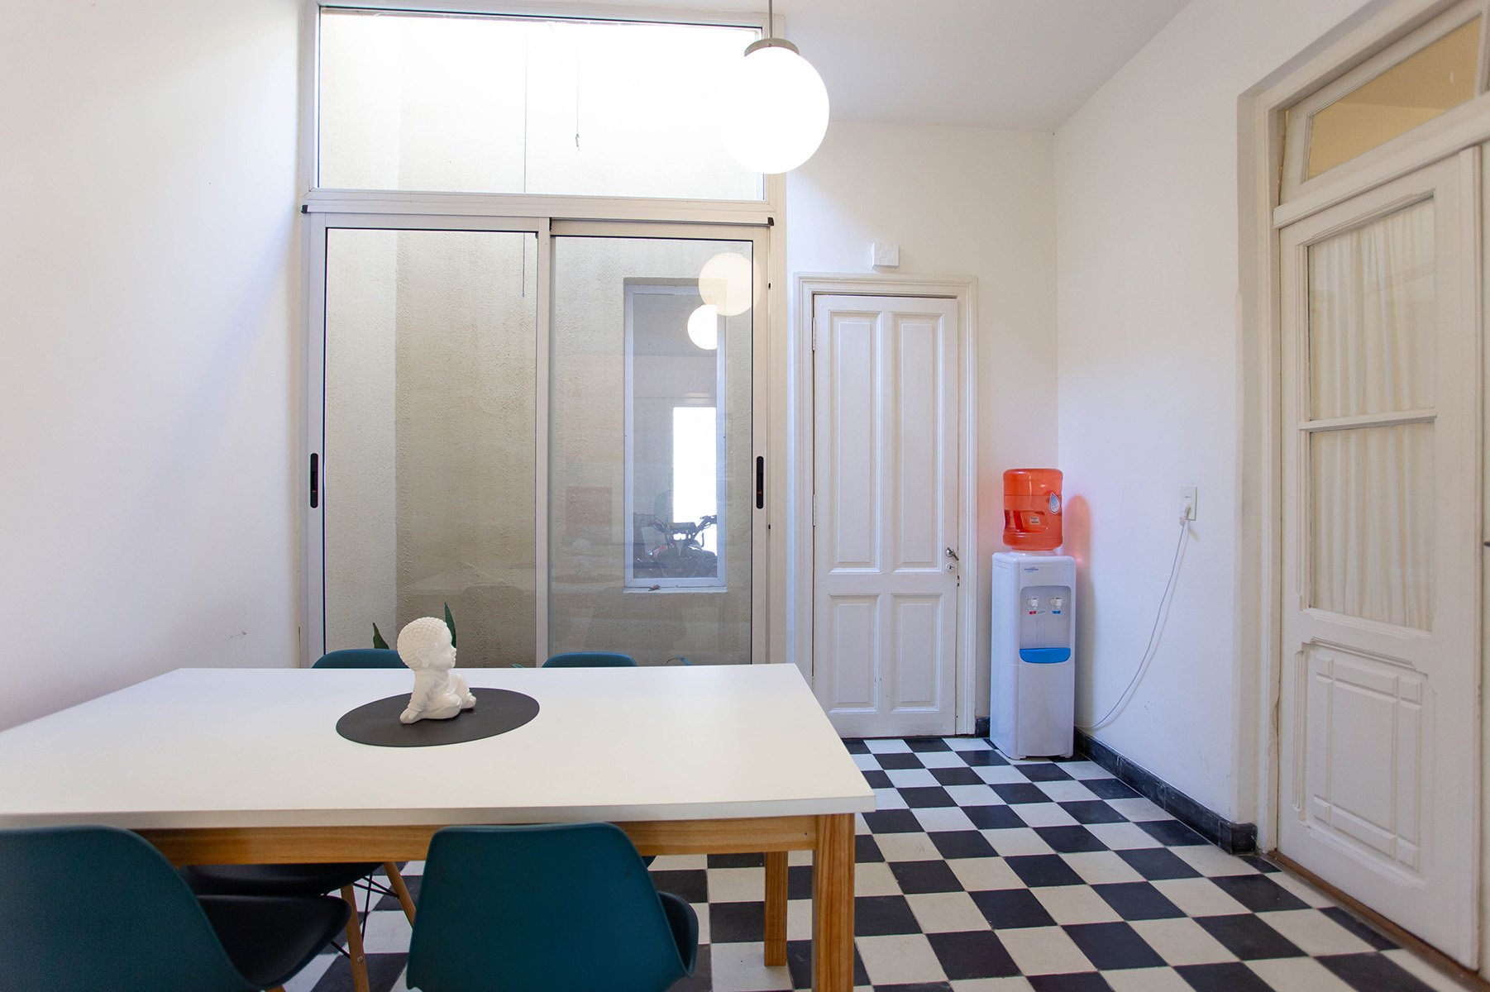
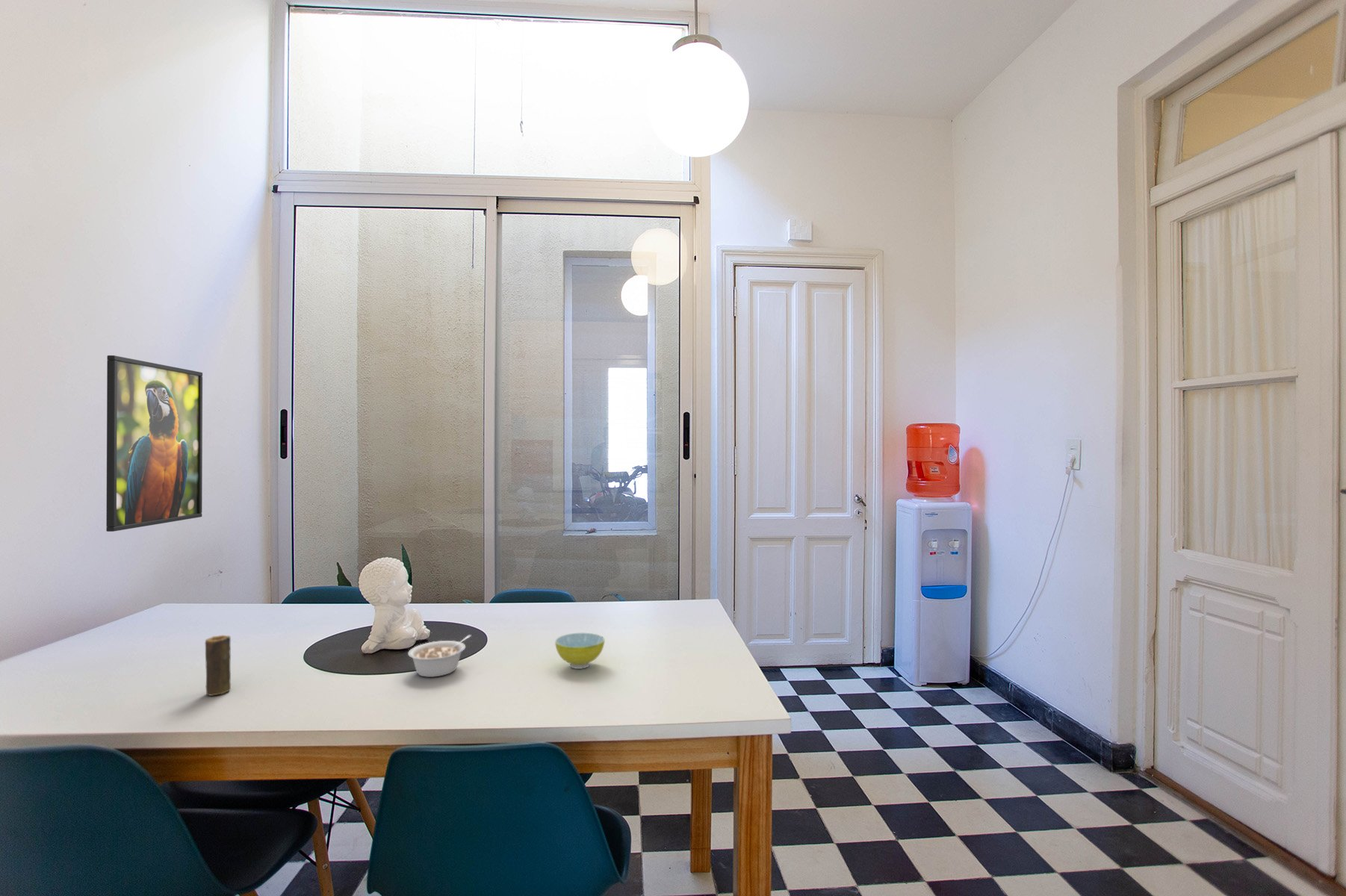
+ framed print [105,355,203,532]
+ candle [204,635,232,697]
+ legume [407,634,472,678]
+ bowl [554,632,605,670]
